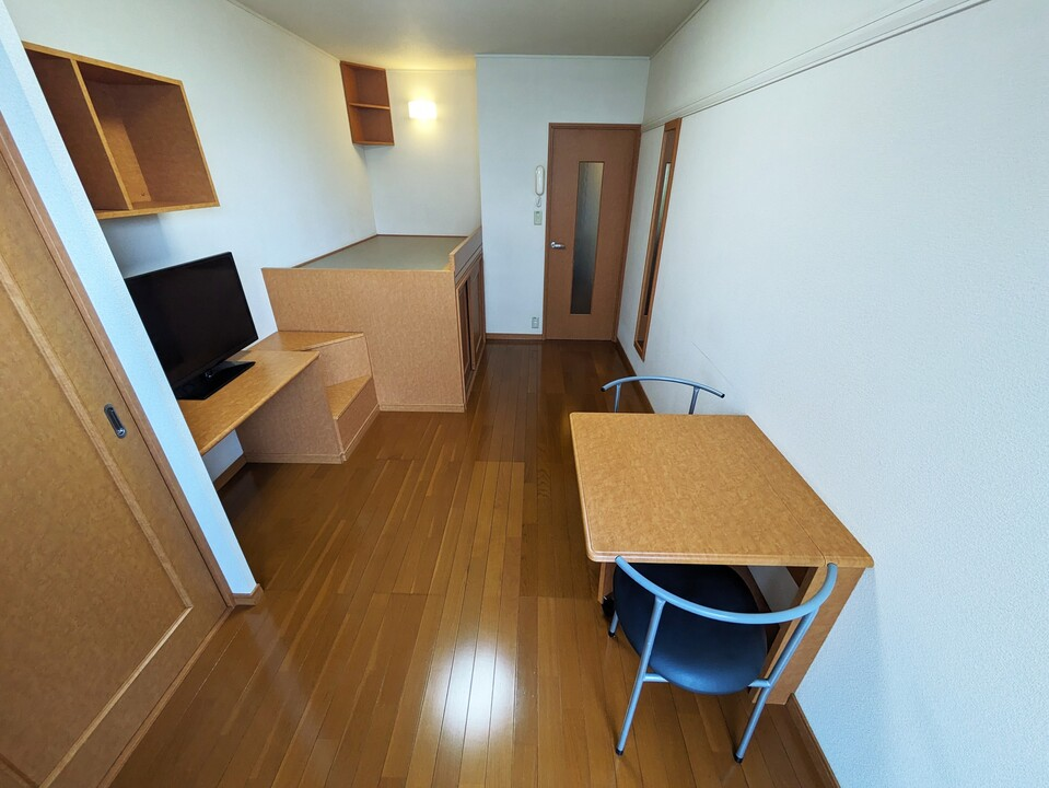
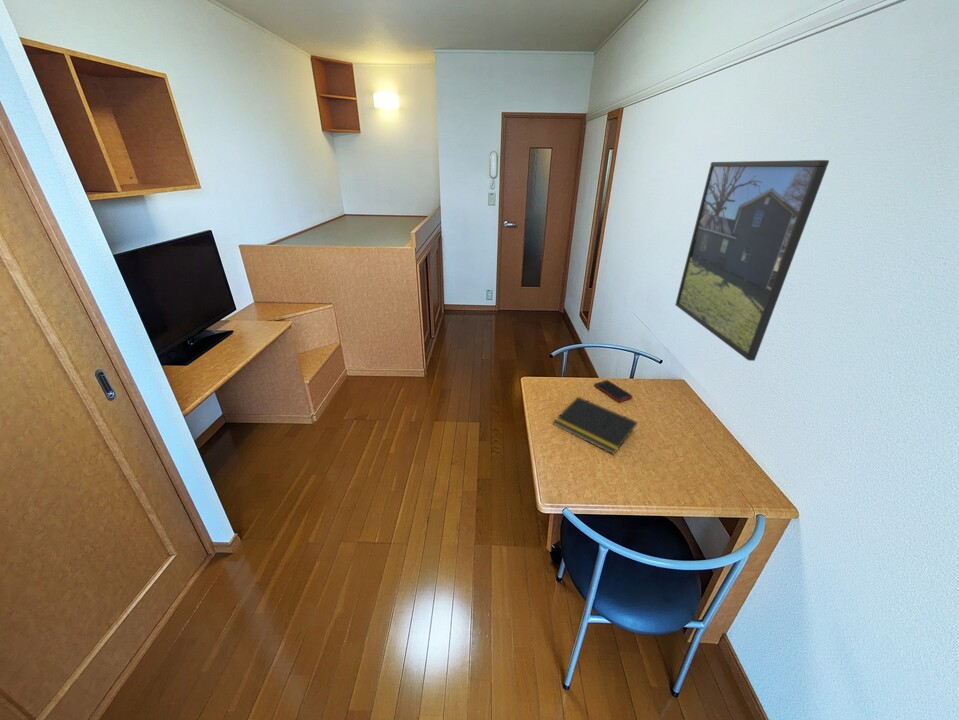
+ notepad [552,396,638,455]
+ cell phone [593,379,634,403]
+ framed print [674,159,830,362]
